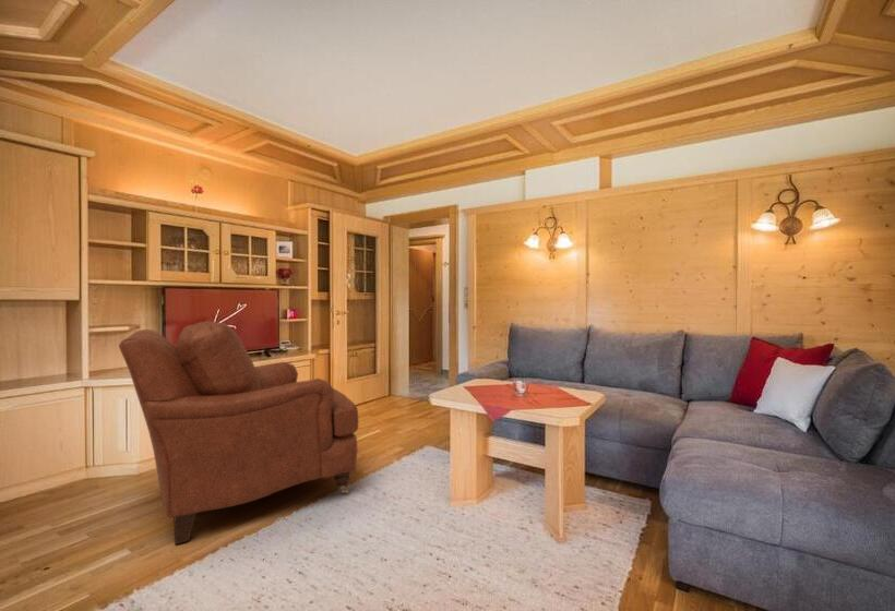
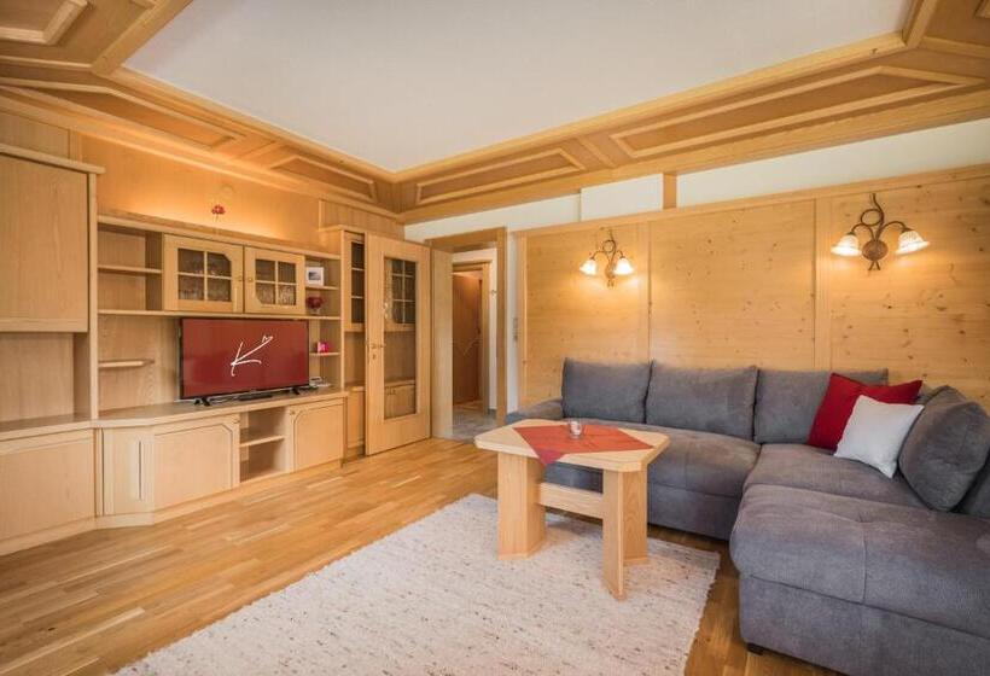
- chair [118,320,359,546]
